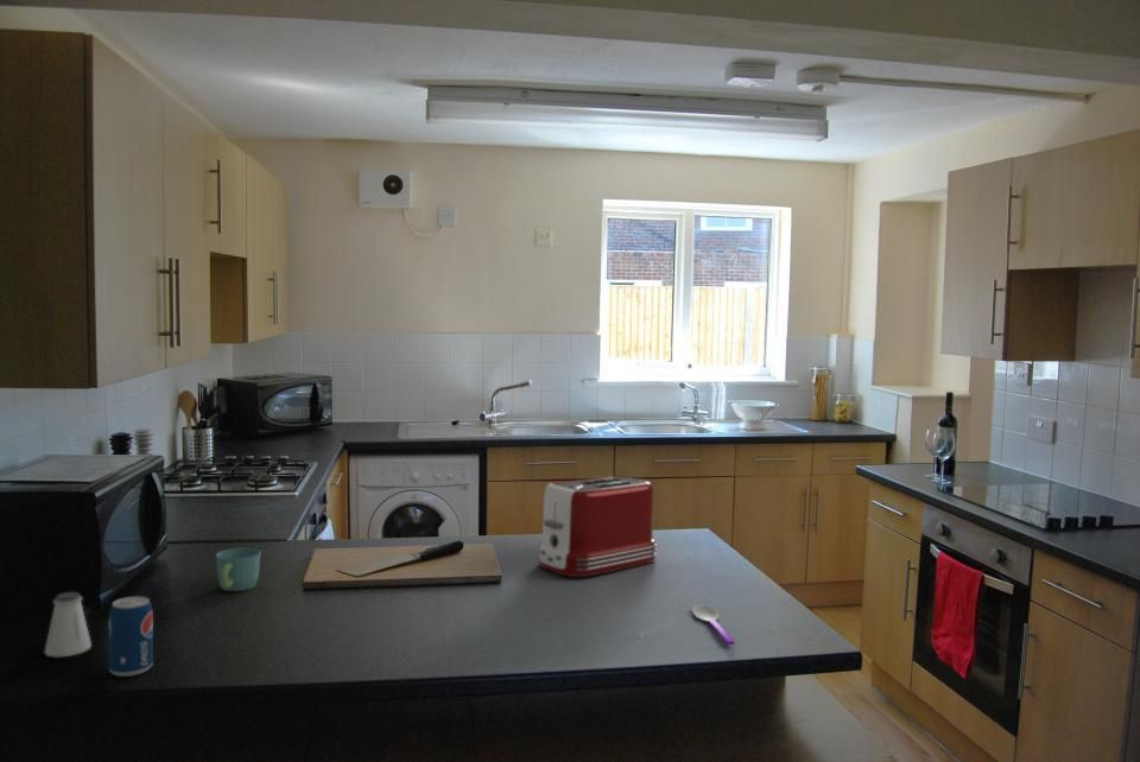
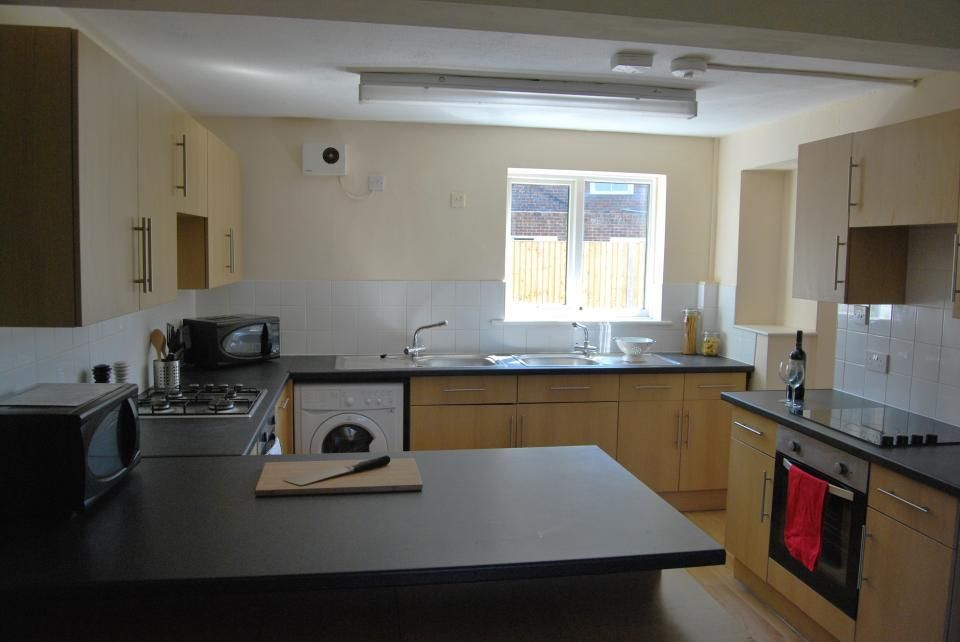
- mug [215,547,262,592]
- beverage can [108,596,154,678]
- saltshaker [43,591,93,659]
- spoon [691,603,735,646]
- toaster [538,475,658,578]
